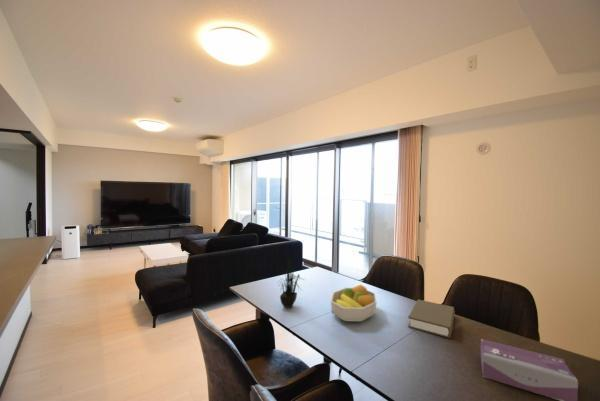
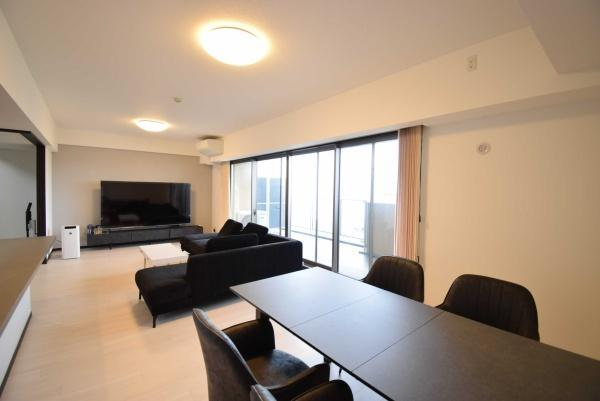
- book [407,299,456,339]
- tissue box [480,338,579,401]
- potted plant [277,251,307,309]
- fruit bowl [330,283,378,323]
